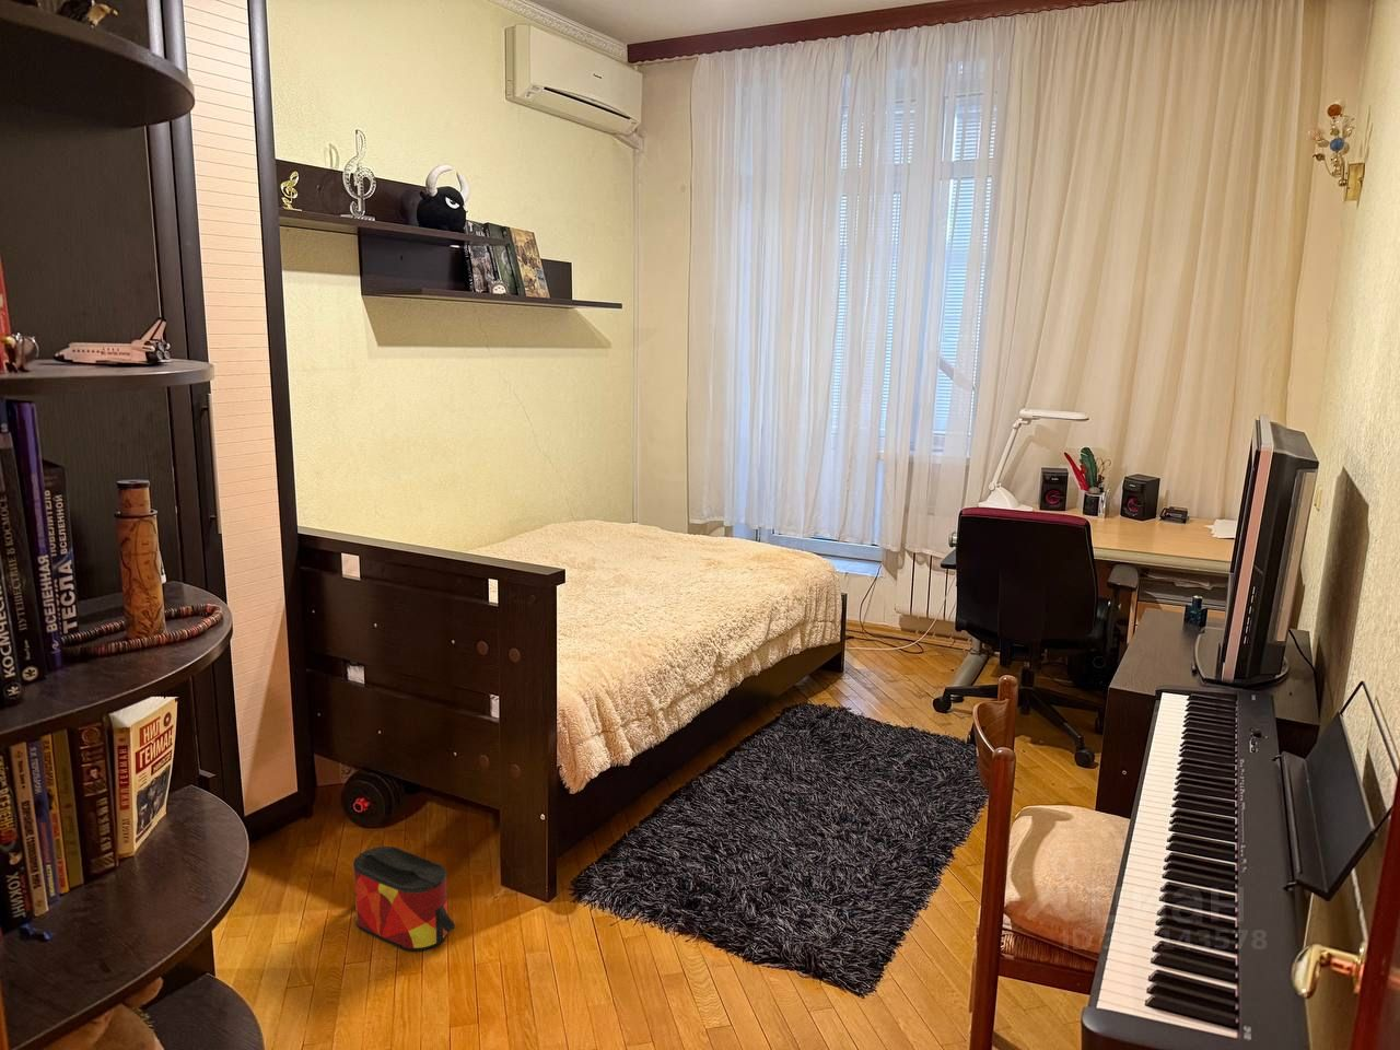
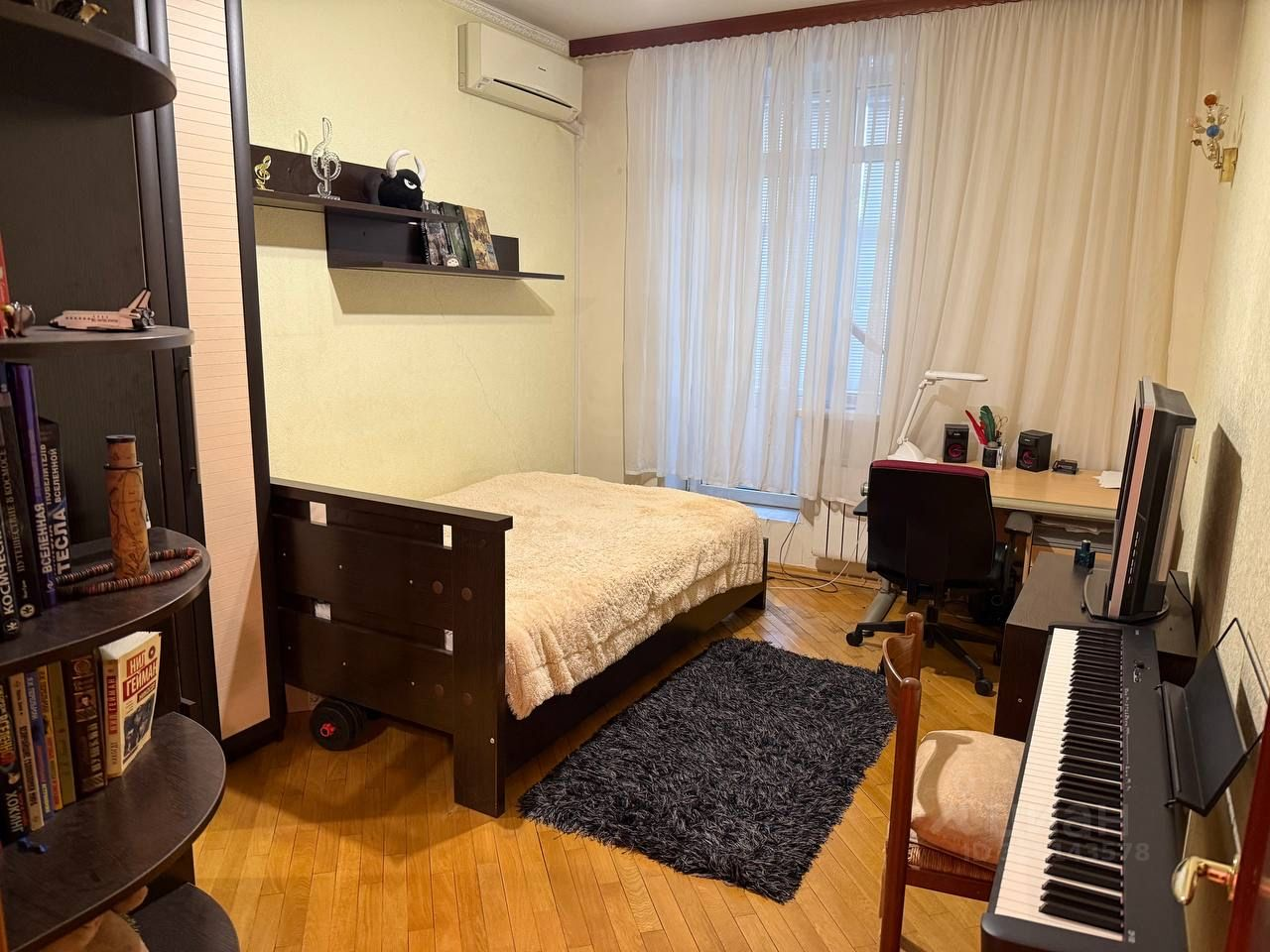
- bag [352,846,456,952]
